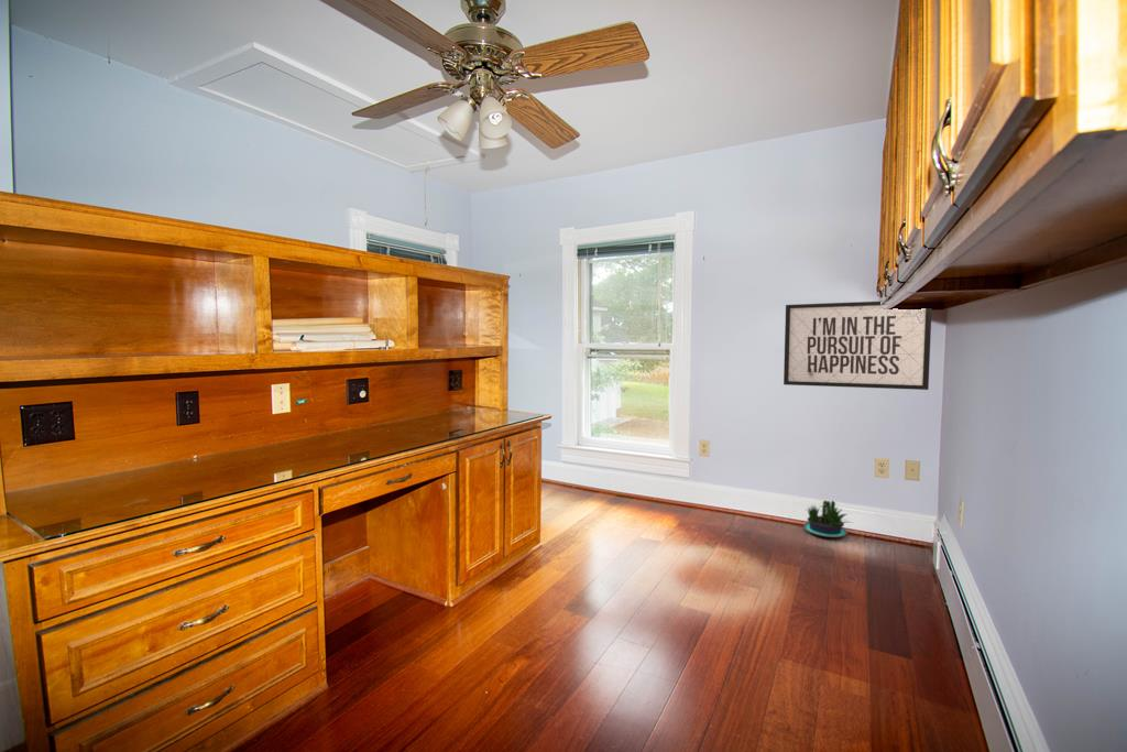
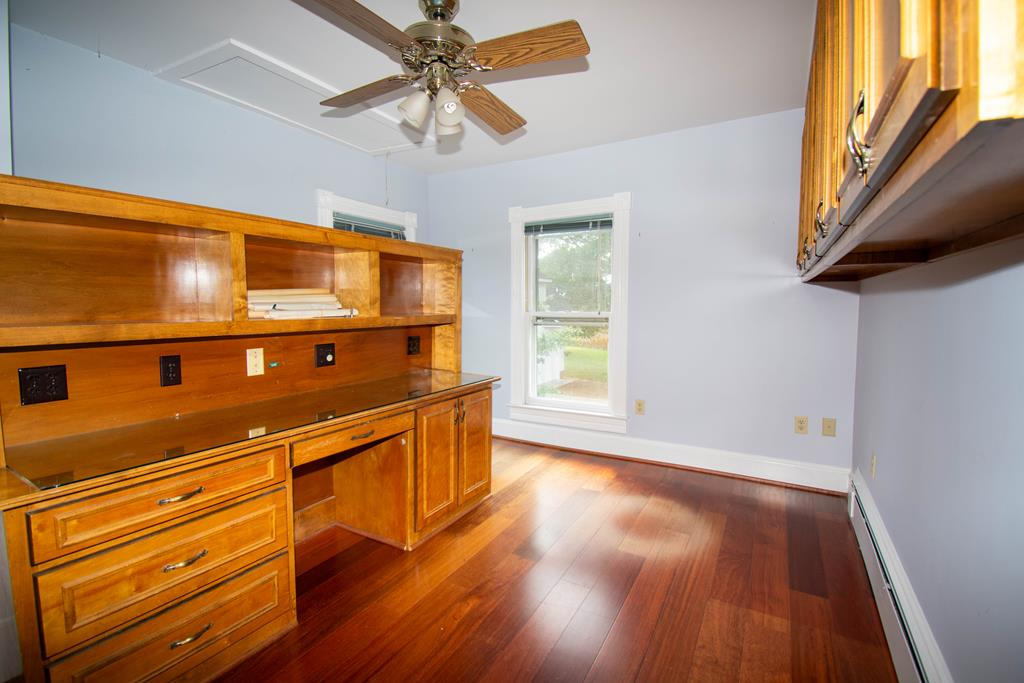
- mirror [783,301,933,391]
- potted plant [802,500,853,538]
